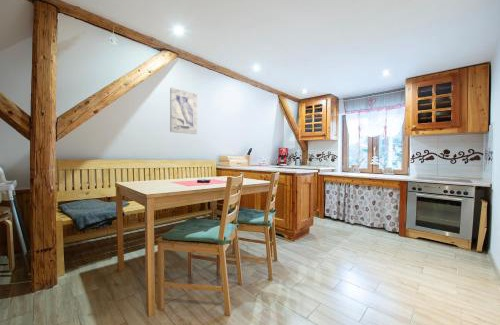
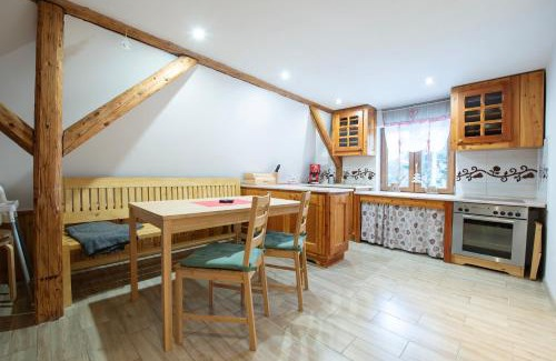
- wall art [169,87,198,135]
